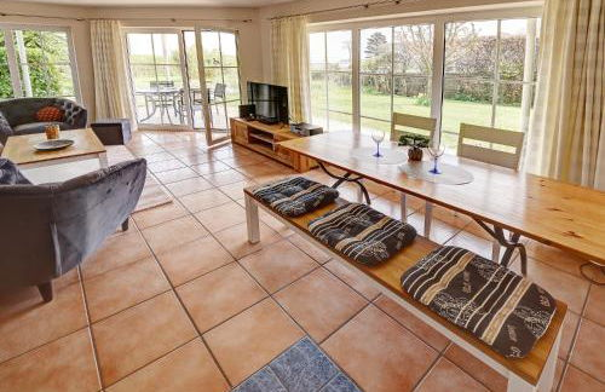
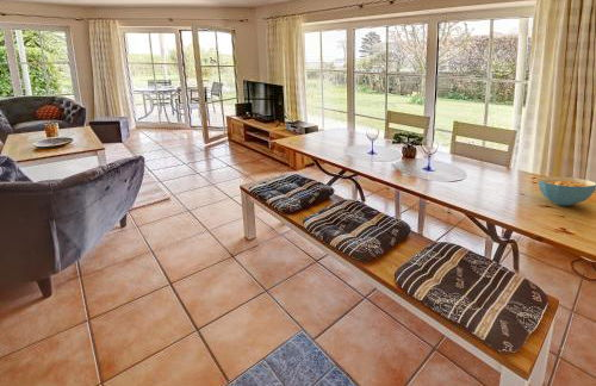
+ cereal bowl [538,176,596,206]
